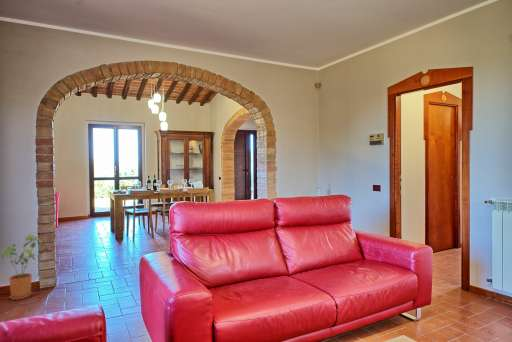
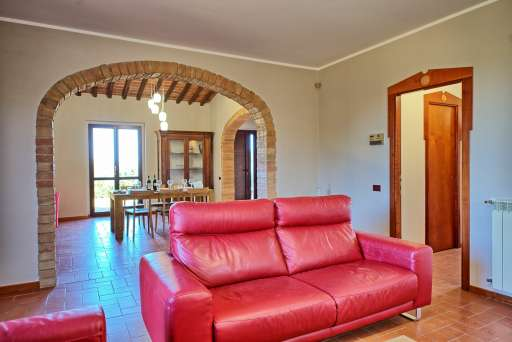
- house plant [1,234,45,301]
